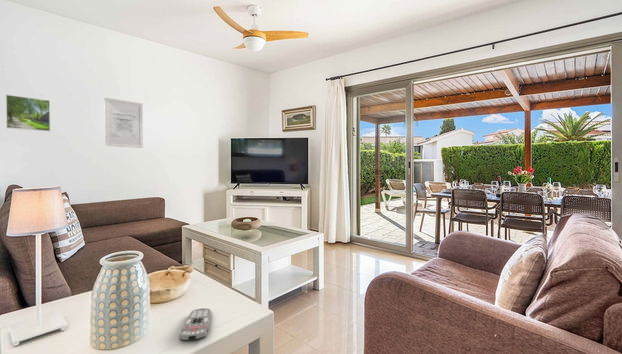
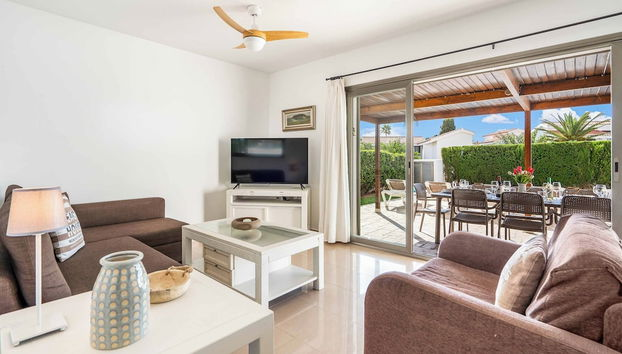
- remote control [178,307,212,342]
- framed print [5,94,51,132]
- wall art [103,97,144,149]
